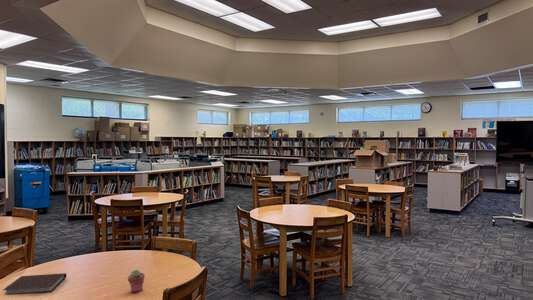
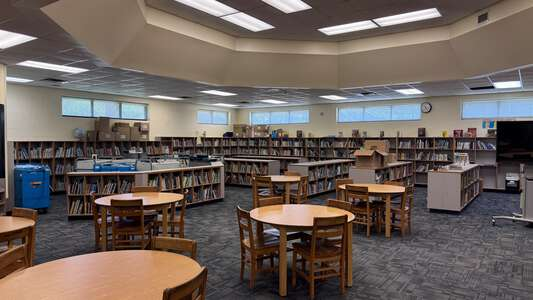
- notebook [2,272,67,296]
- potted succulent [127,269,146,293]
